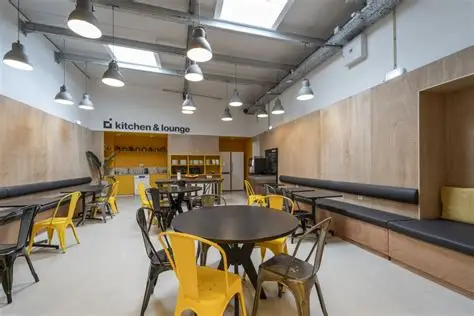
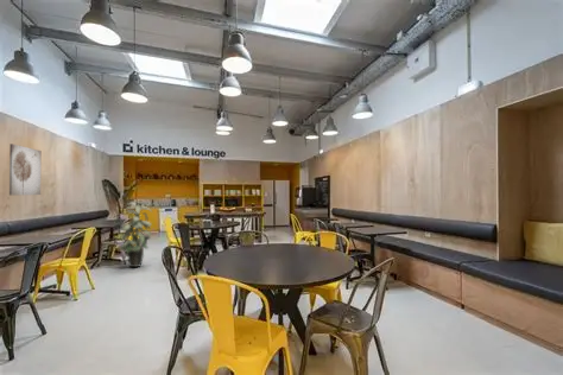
+ wall art [8,142,43,196]
+ indoor plant [116,202,153,268]
